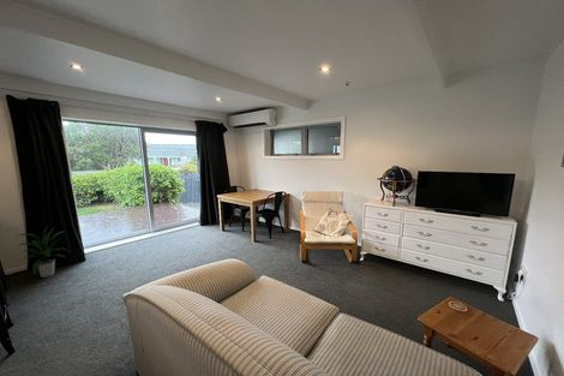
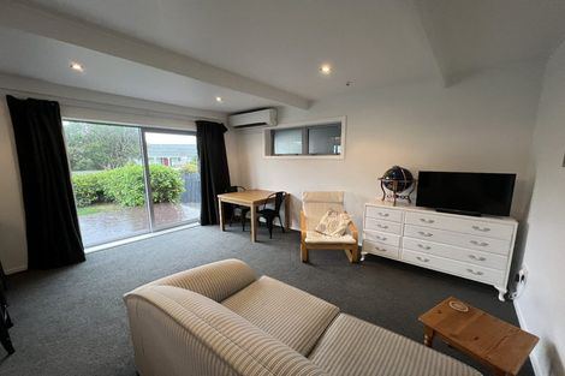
- indoor plant [17,225,71,279]
